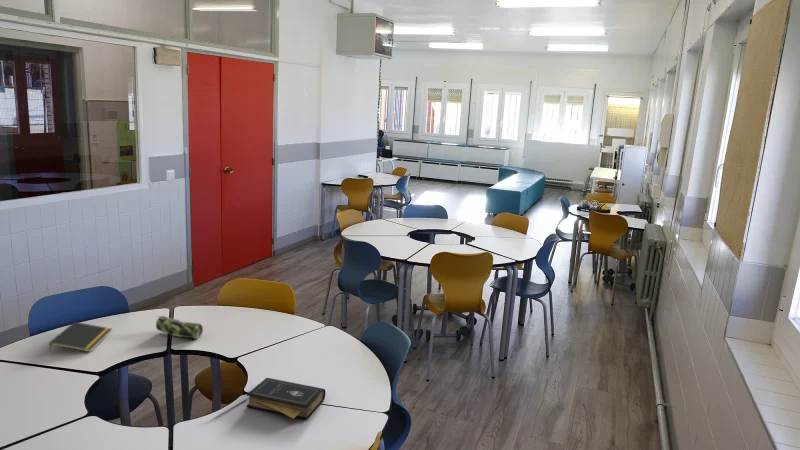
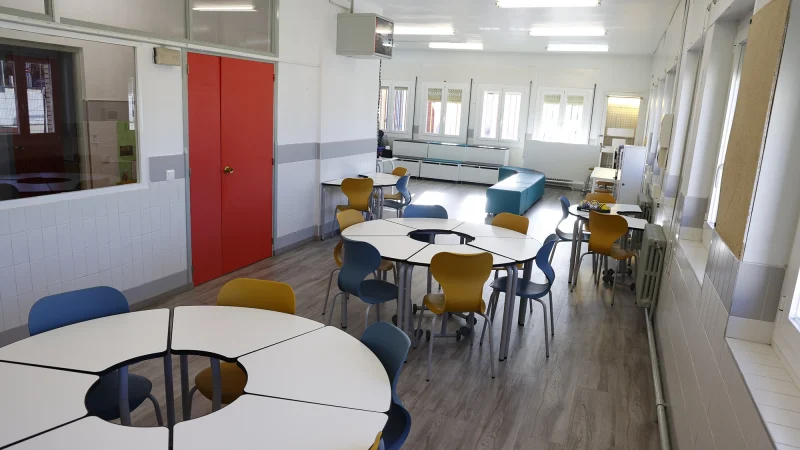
- notepad [48,321,113,354]
- pencil case [155,315,204,340]
- book [245,377,327,421]
